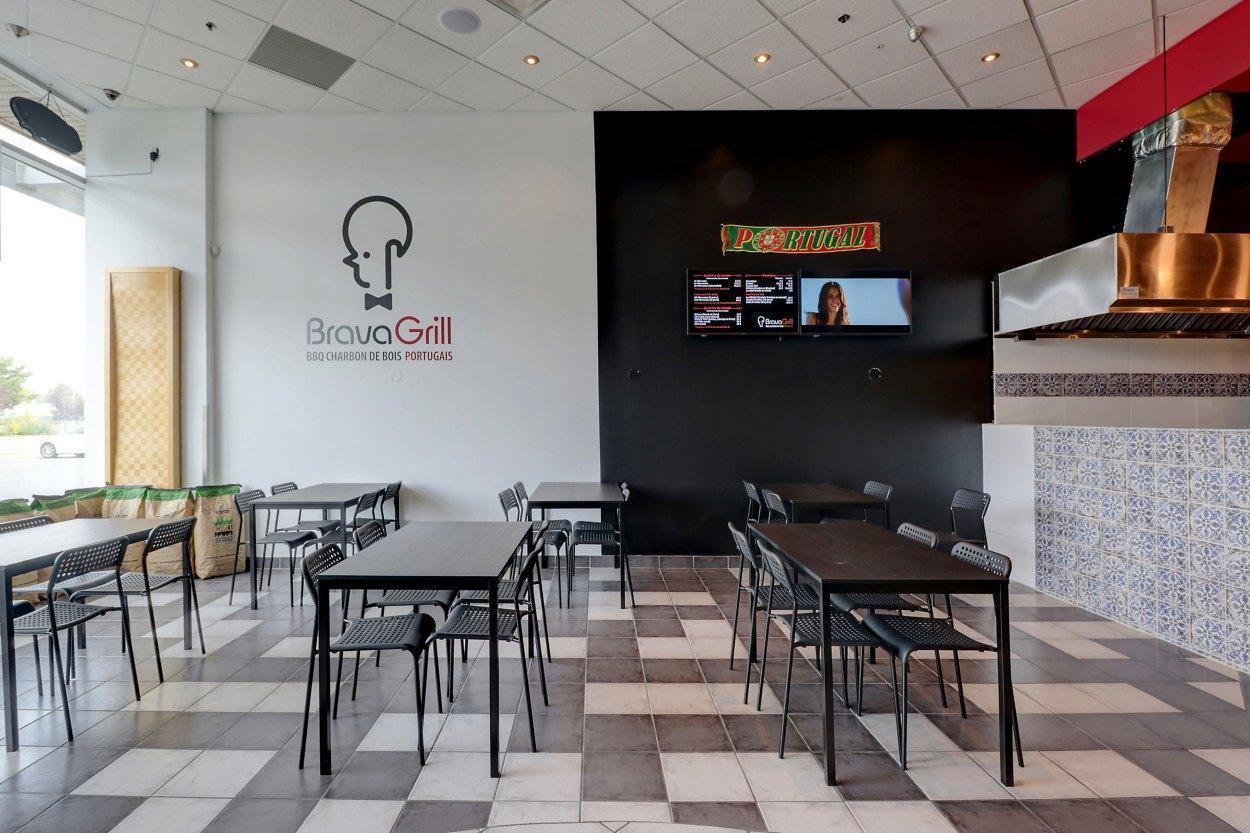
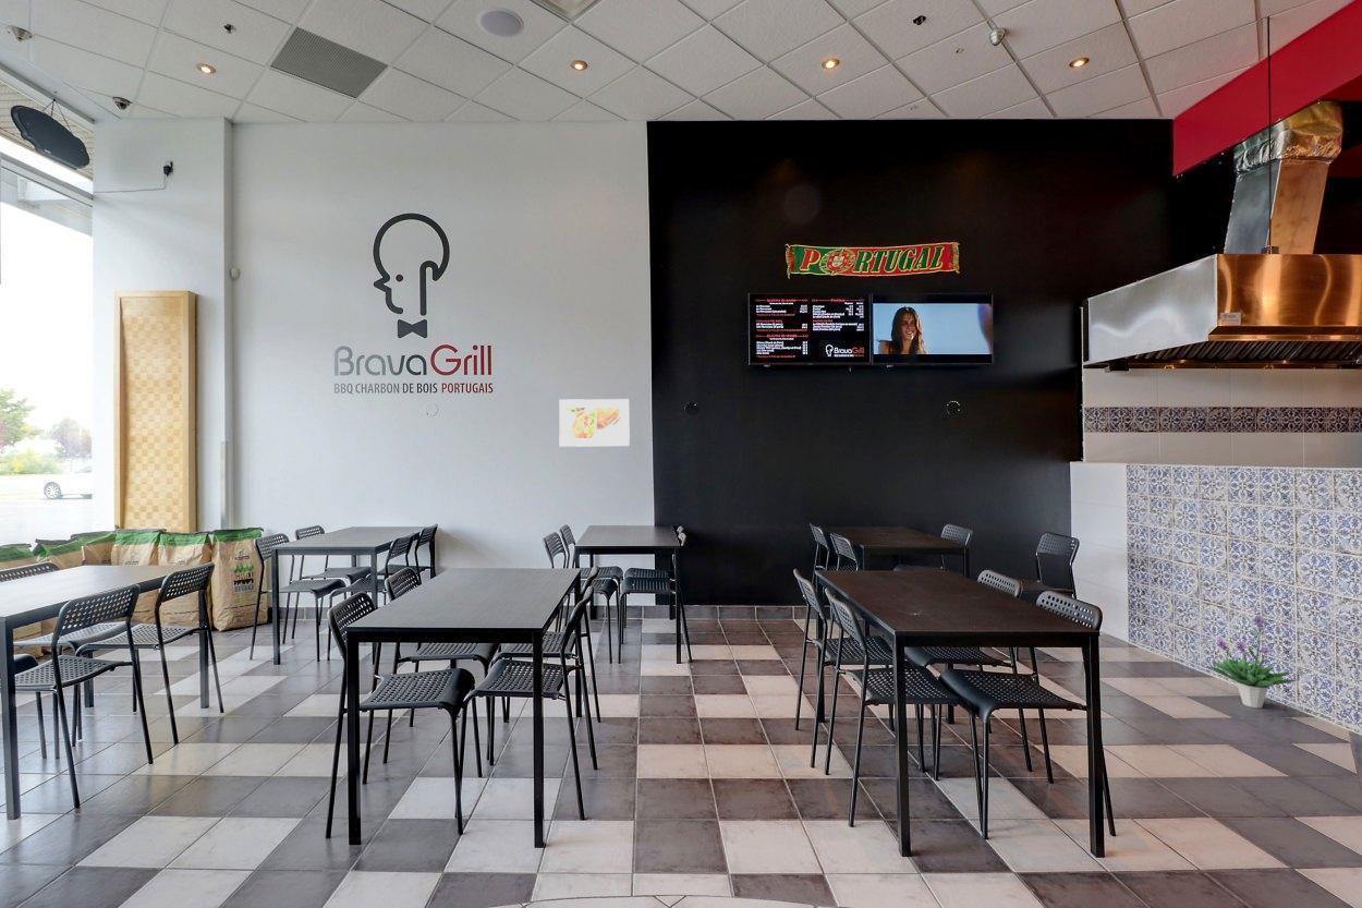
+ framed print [558,398,631,448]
+ potted plant [1208,614,1297,710]
